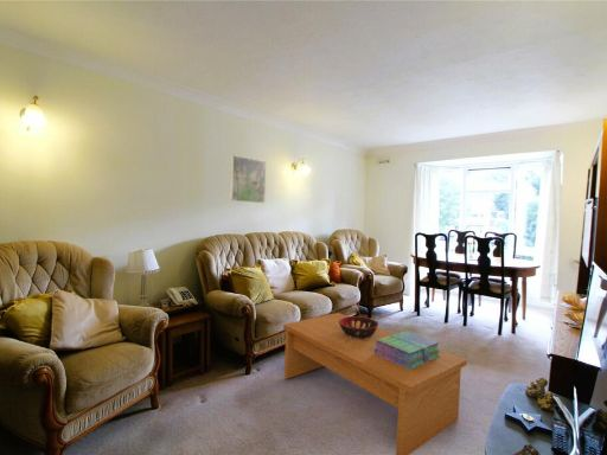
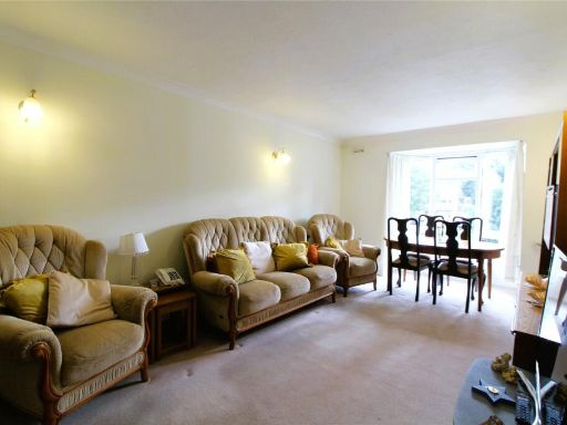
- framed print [229,154,267,204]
- stack of books [373,329,442,370]
- coffee table [282,312,468,455]
- decorative bowl [339,315,379,339]
